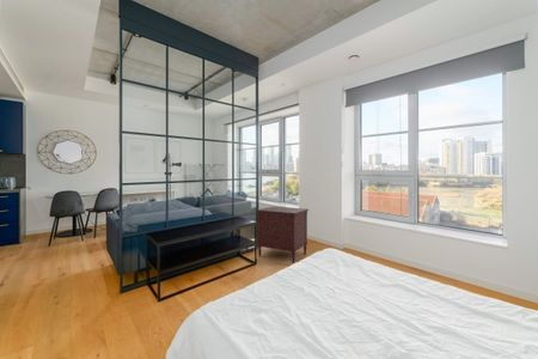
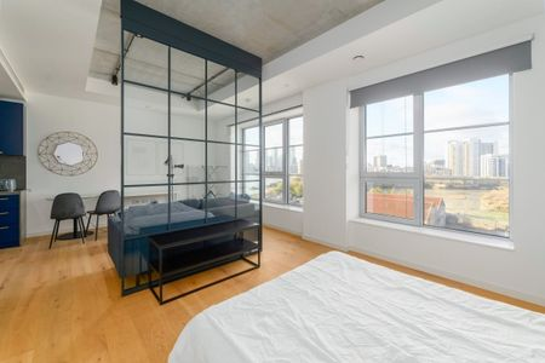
- dresser [255,206,310,264]
